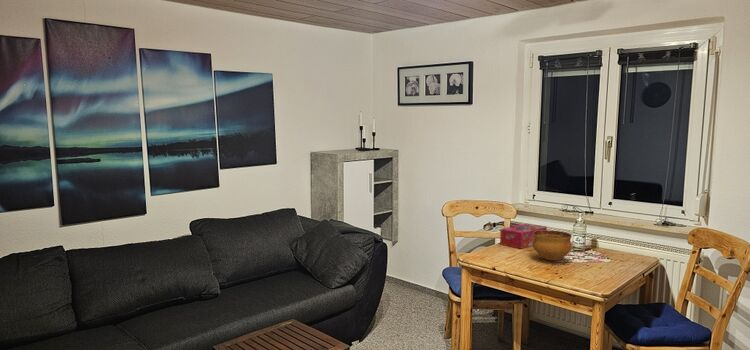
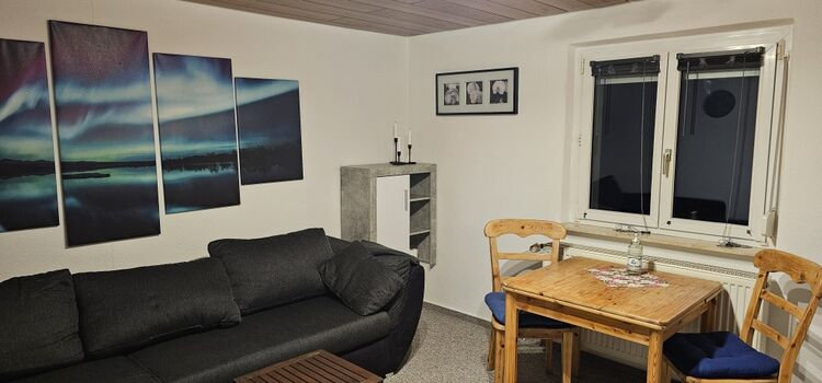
- tissue box [499,223,548,250]
- bowl [532,230,573,262]
